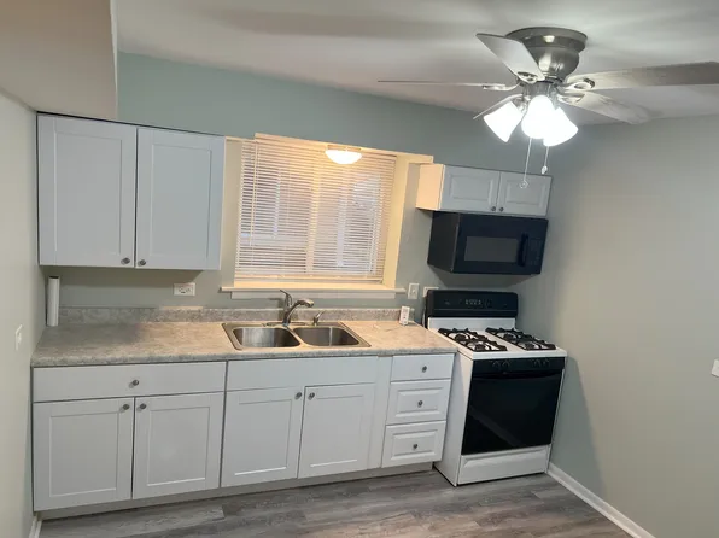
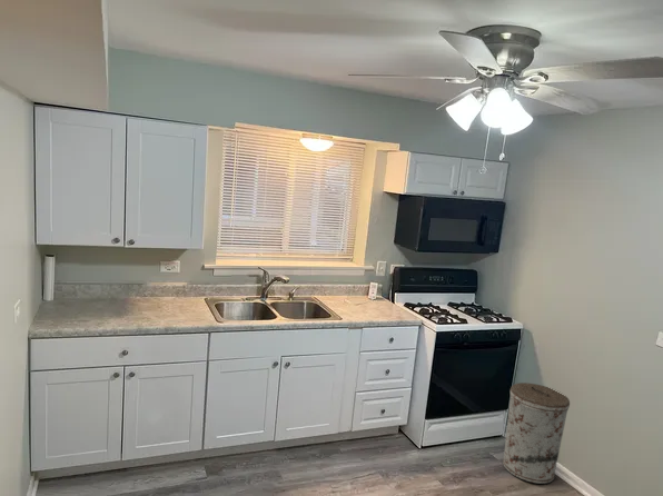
+ trash can [502,381,571,485]
